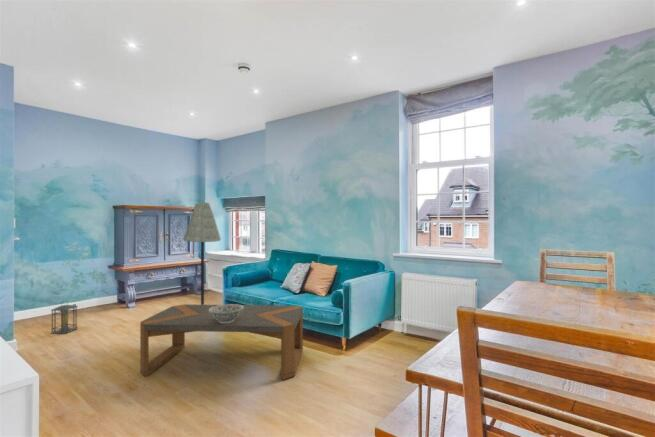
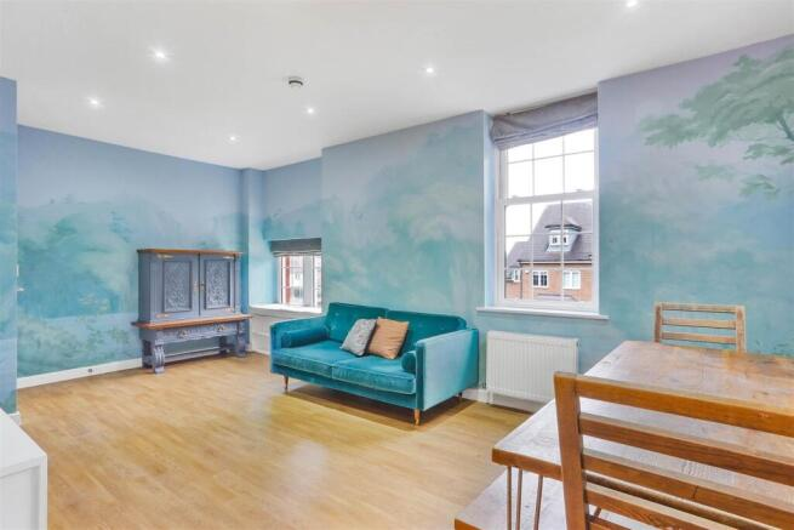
- floor lamp [182,201,222,305]
- coffee table [139,303,304,381]
- lantern [49,299,79,335]
- decorative bowl [209,303,244,323]
